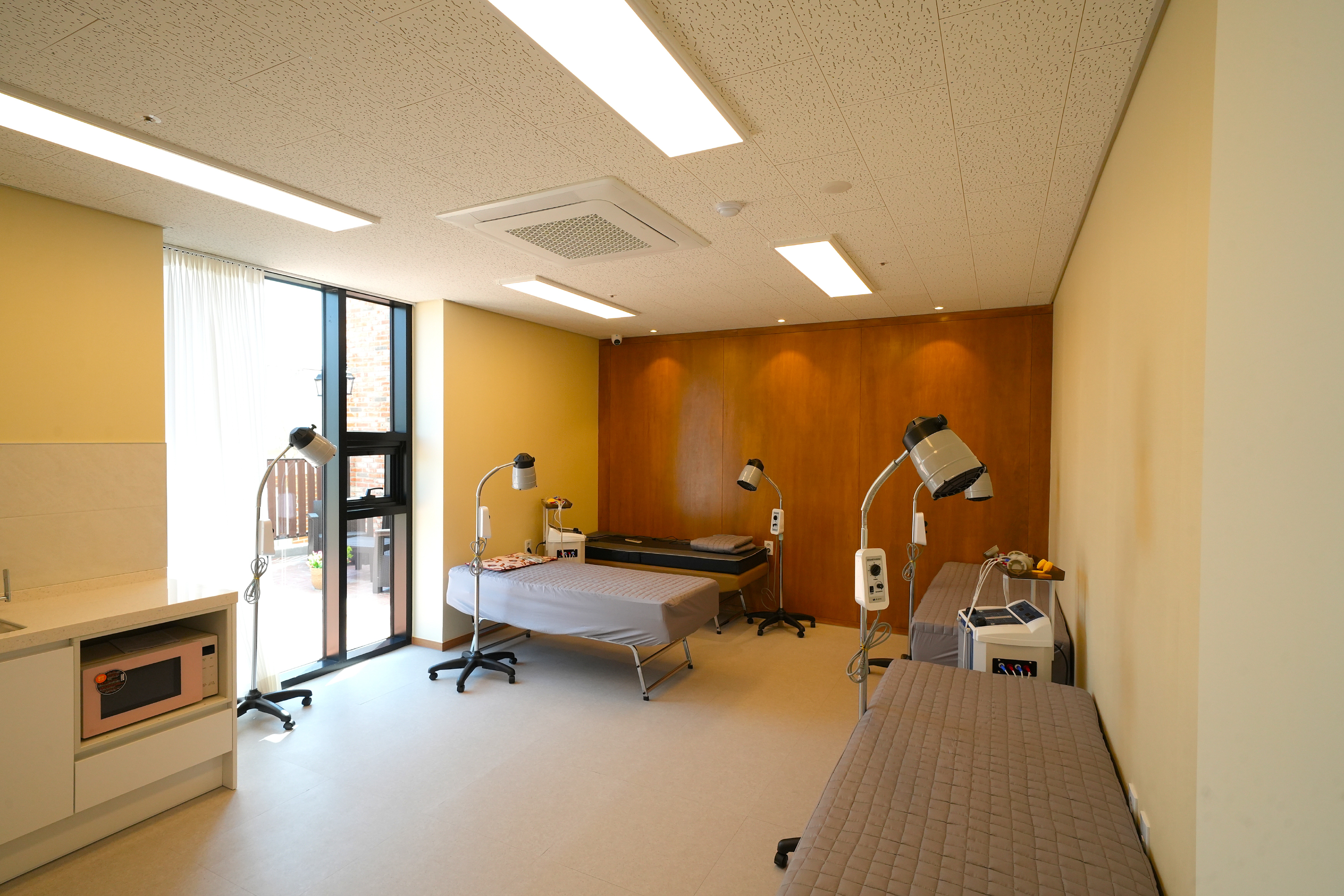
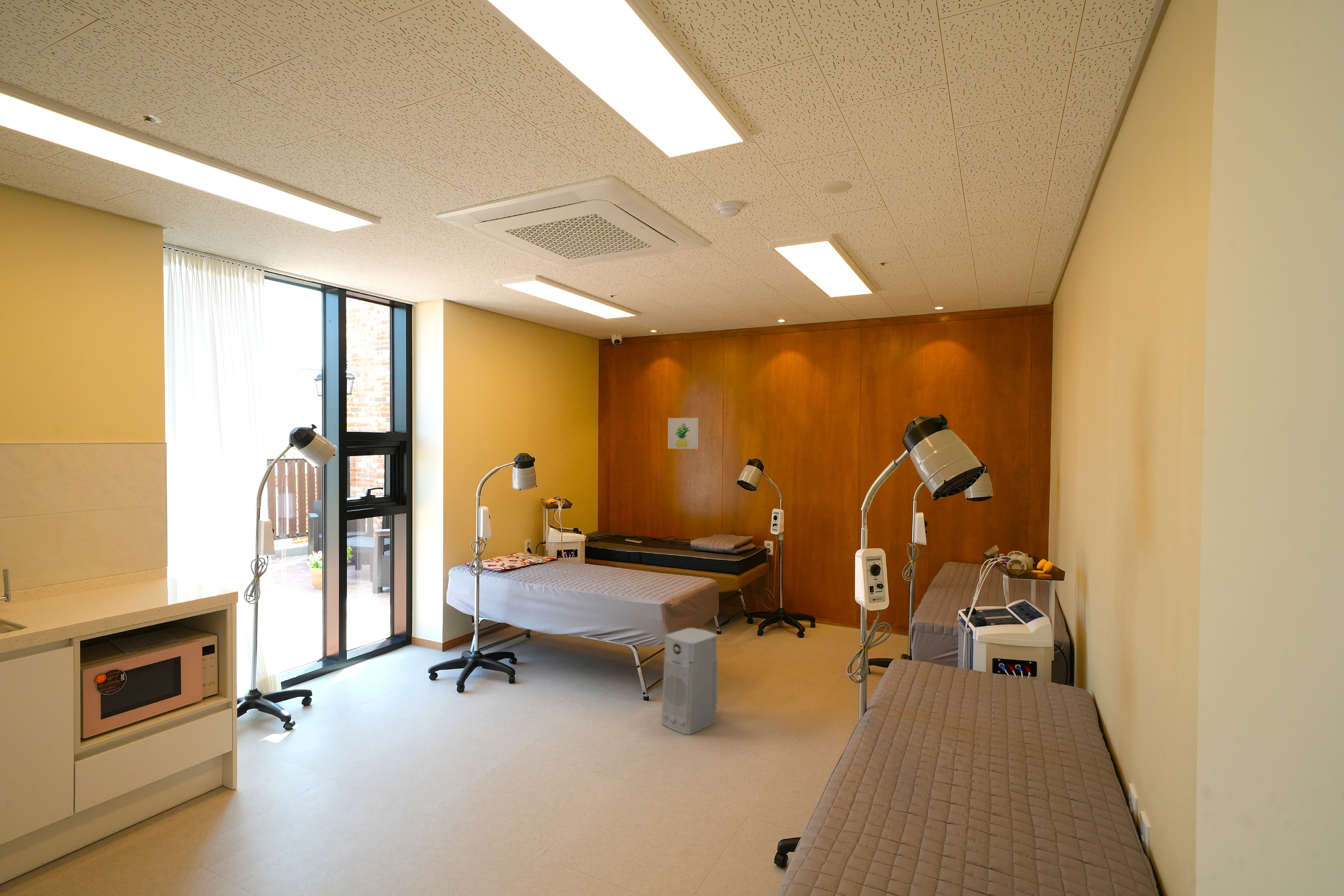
+ air purifier [661,628,718,735]
+ wall art [667,417,699,449]
